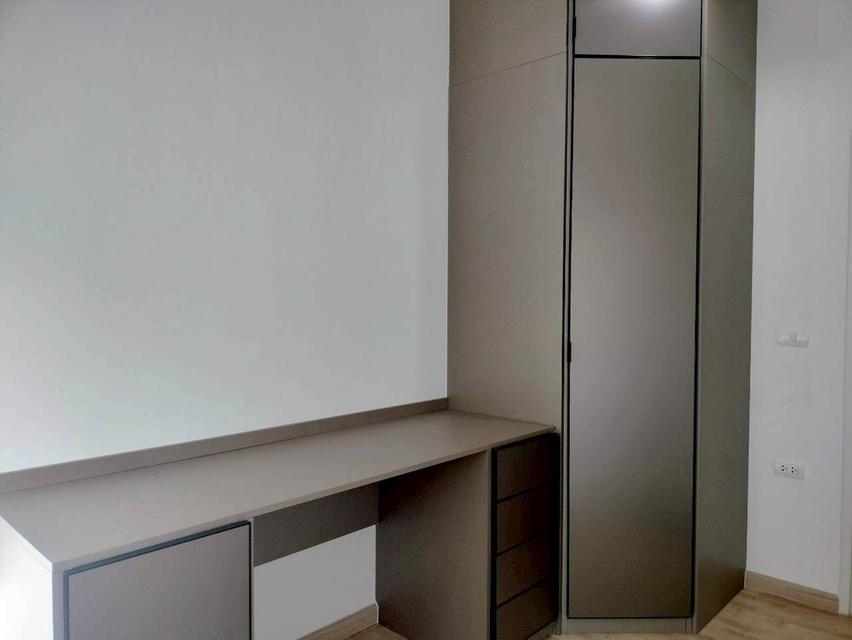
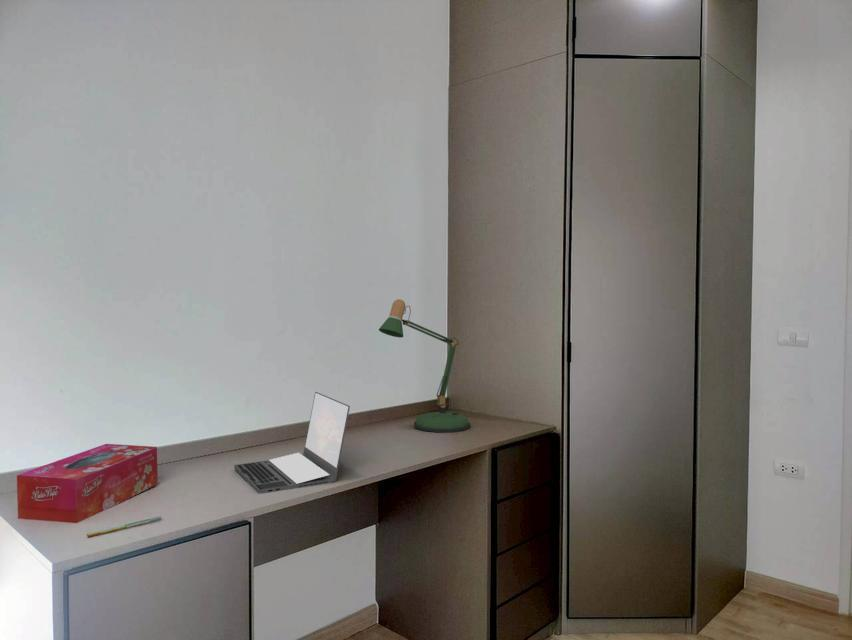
+ desk lamp [378,298,471,433]
+ tissue box [16,443,159,524]
+ laptop [233,391,351,495]
+ pen [86,515,162,538]
